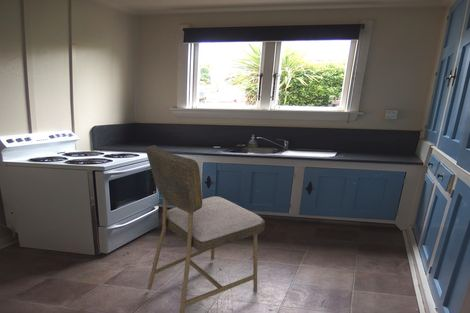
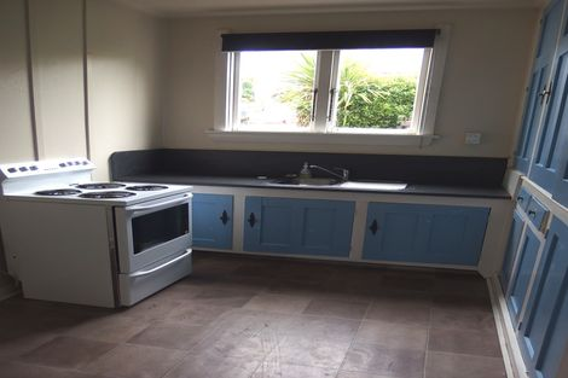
- dining chair [145,144,266,313]
